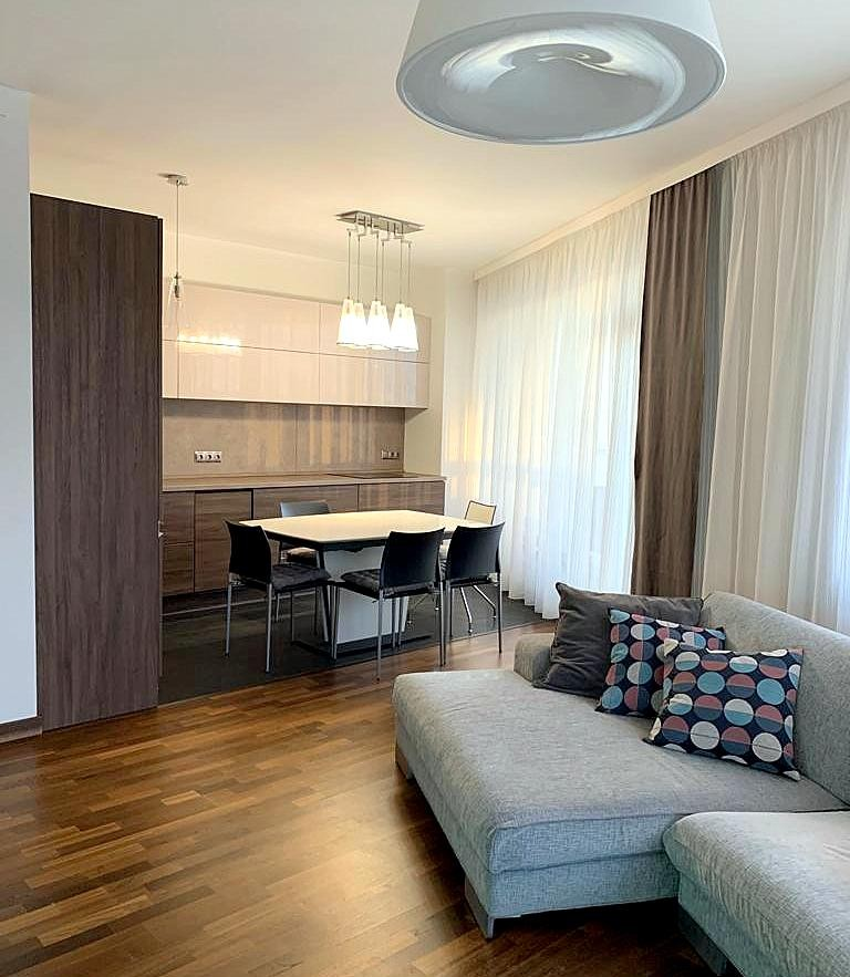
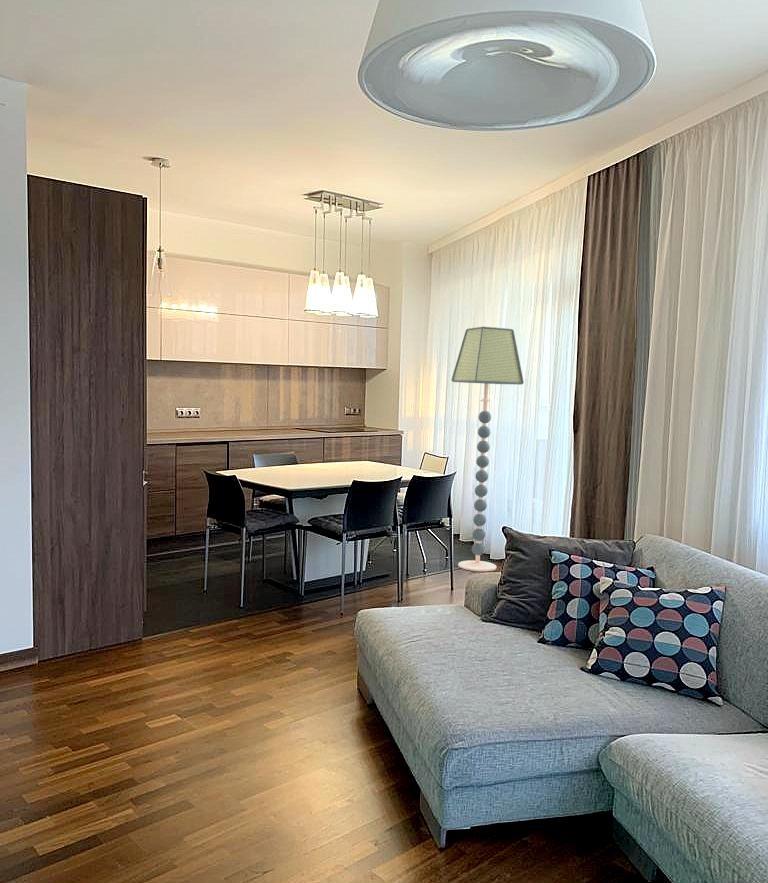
+ floor lamp [451,325,525,572]
